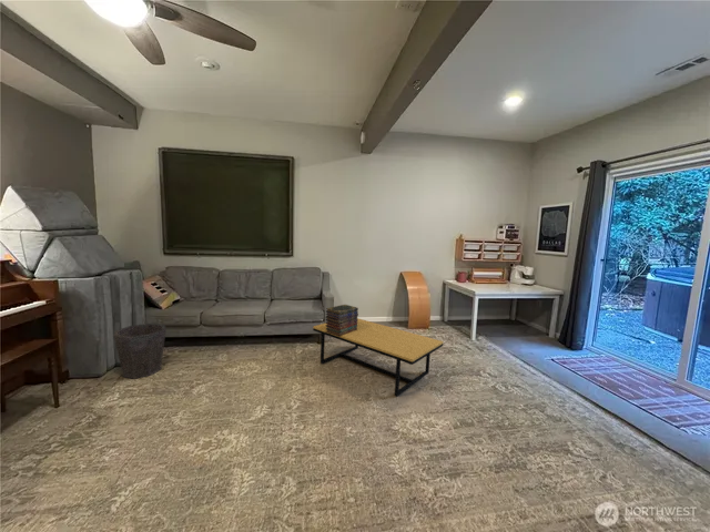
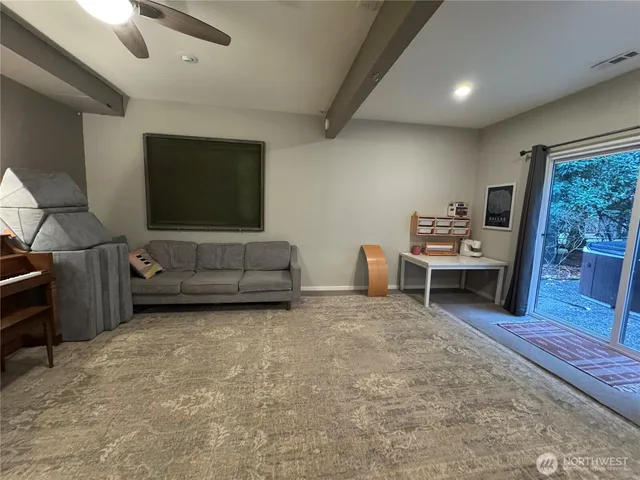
- waste bin [112,323,168,380]
- book stack [324,304,359,336]
- coffee table [312,317,444,398]
